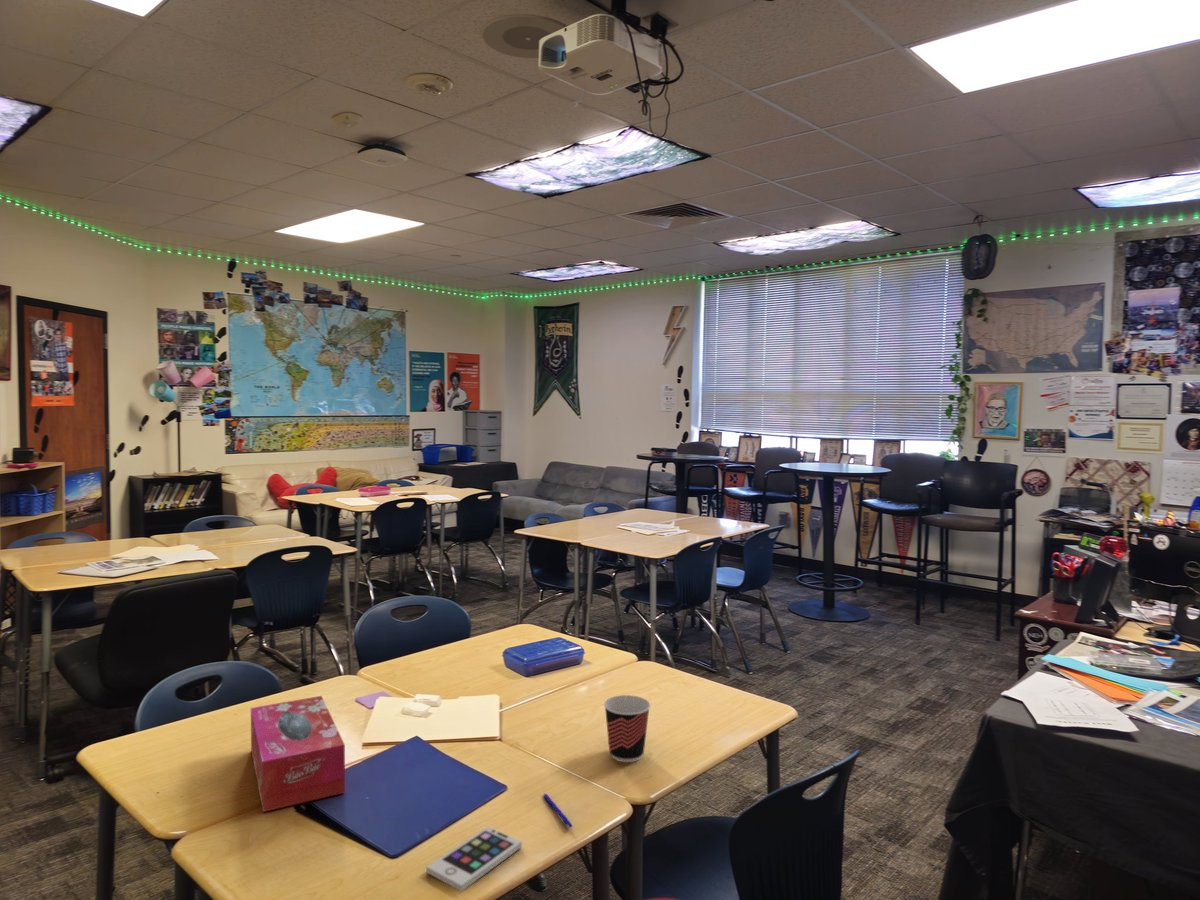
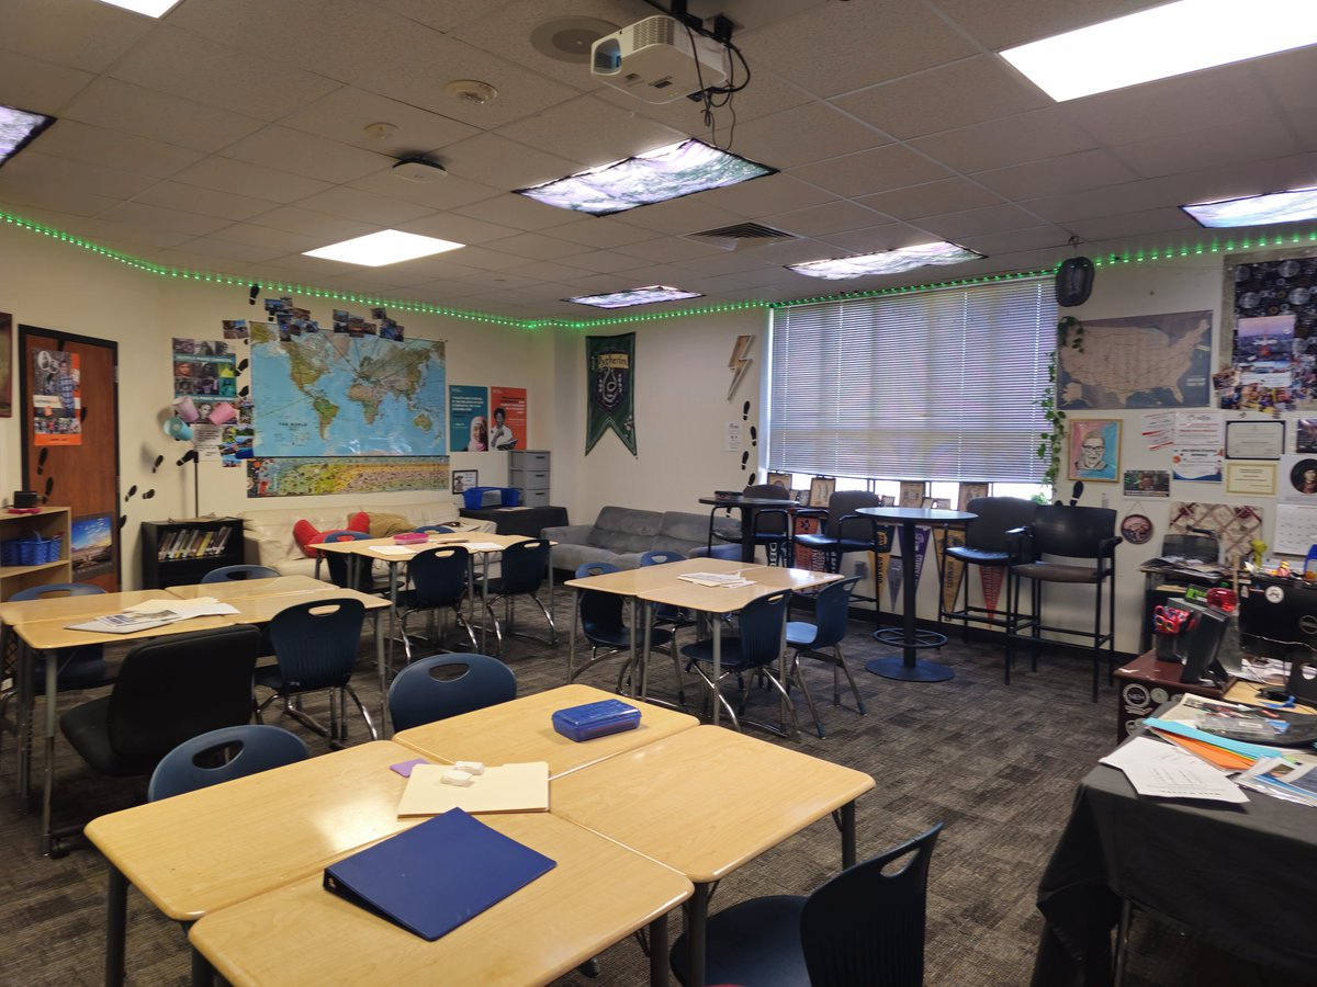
- smartphone [425,825,523,892]
- cup [603,694,652,763]
- tissue box [250,695,346,813]
- pen [543,793,573,829]
